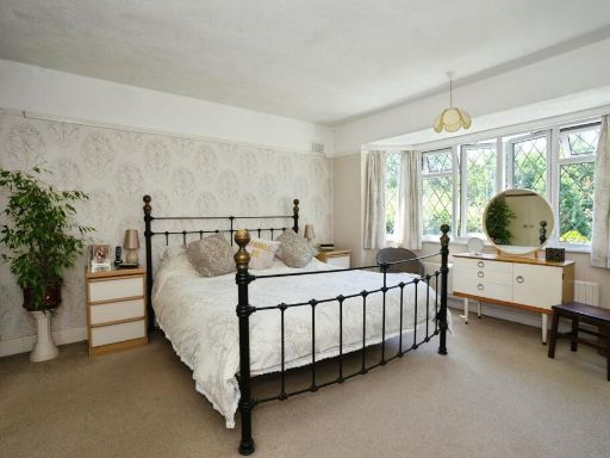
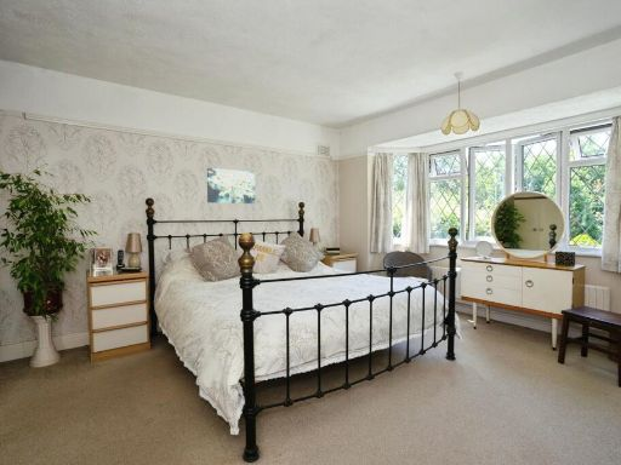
+ wall art [206,167,256,205]
